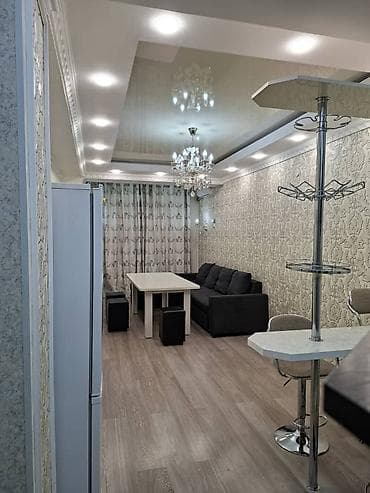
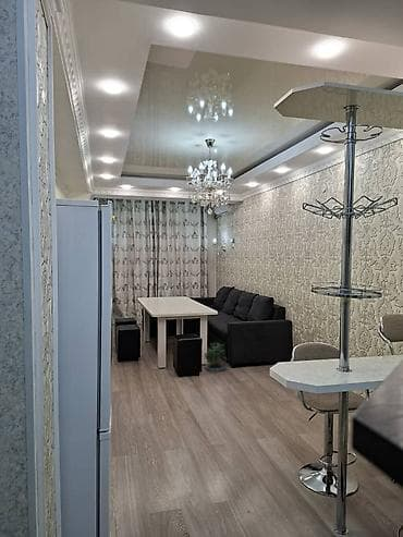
+ potted plant [204,341,228,374]
